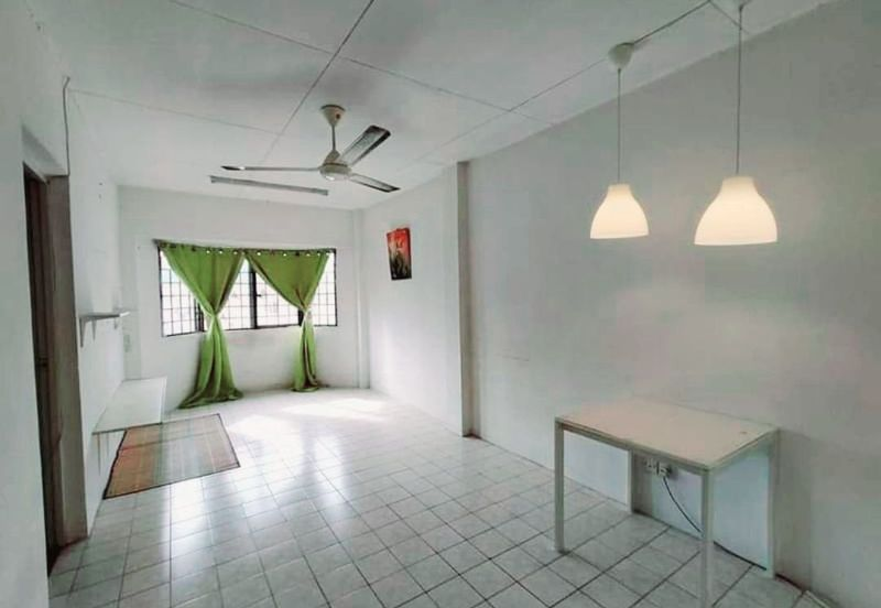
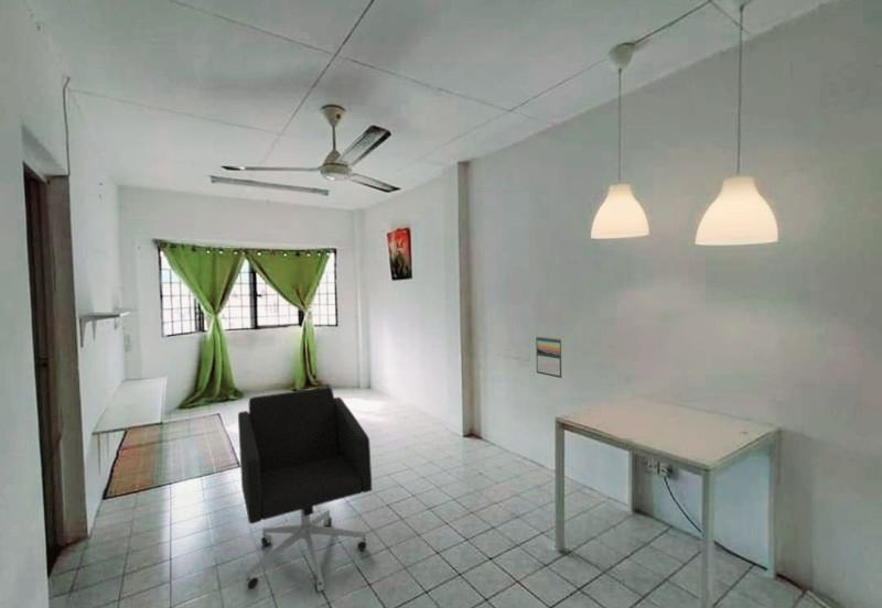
+ calendar [535,335,563,379]
+ office chair [237,386,373,594]
